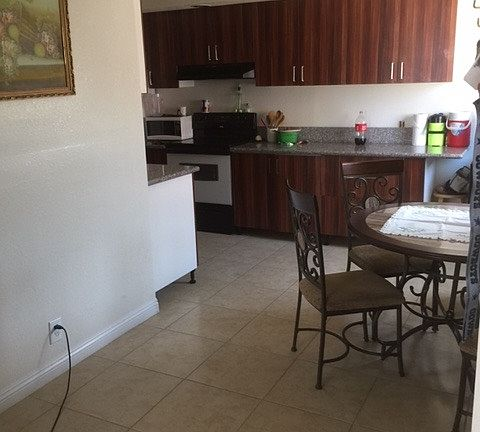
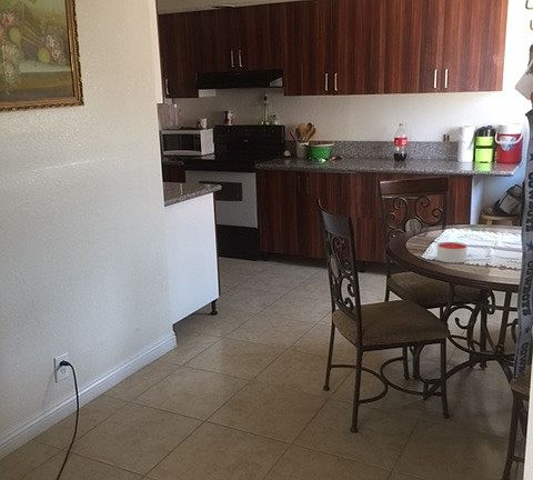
+ candle [435,241,469,264]
